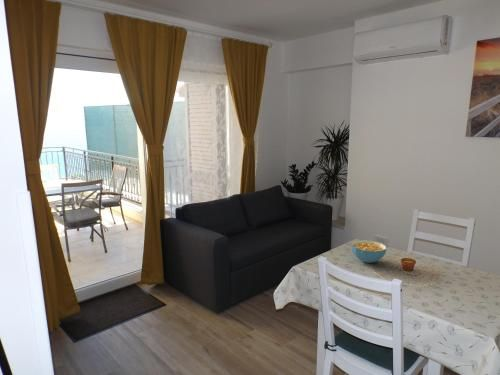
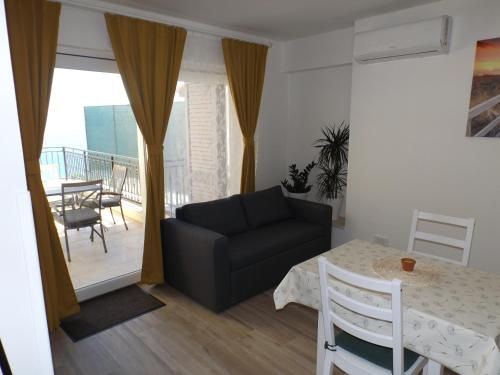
- cereal bowl [351,239,387,264]
